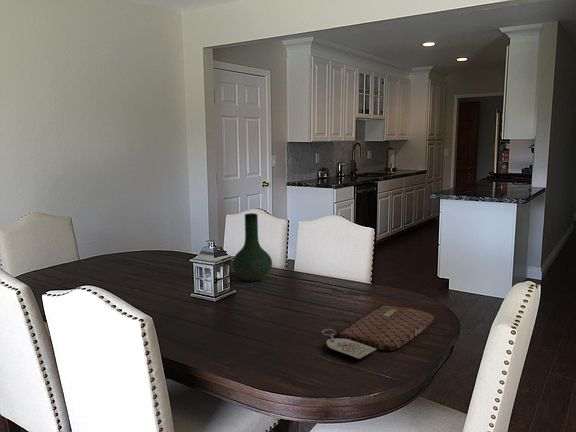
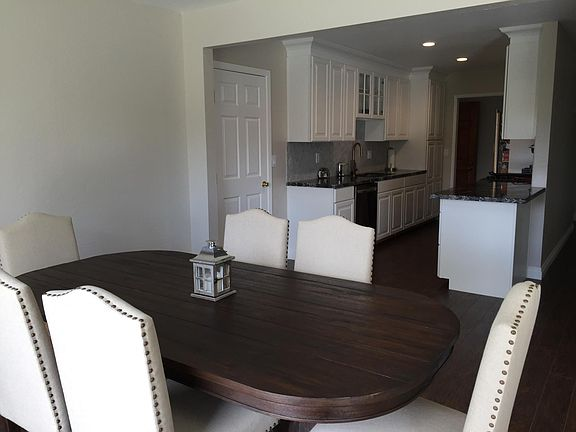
- vase [231,212,273,282]
- placemat [321,304,435,360]
